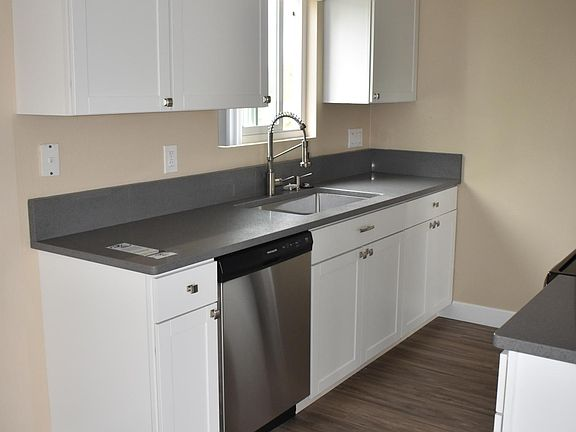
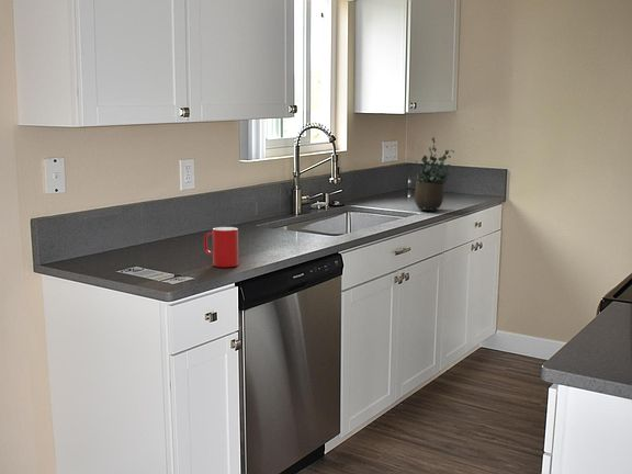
+ potted plant [413,136,455,212]
+ cup [203,226,239,268]
